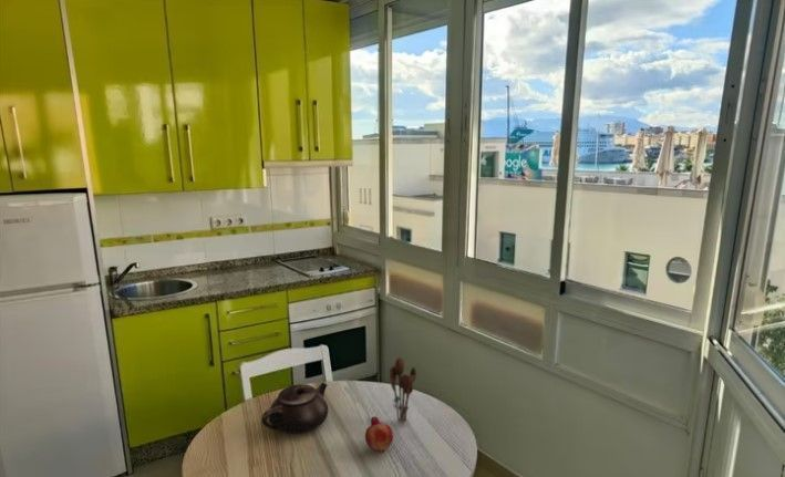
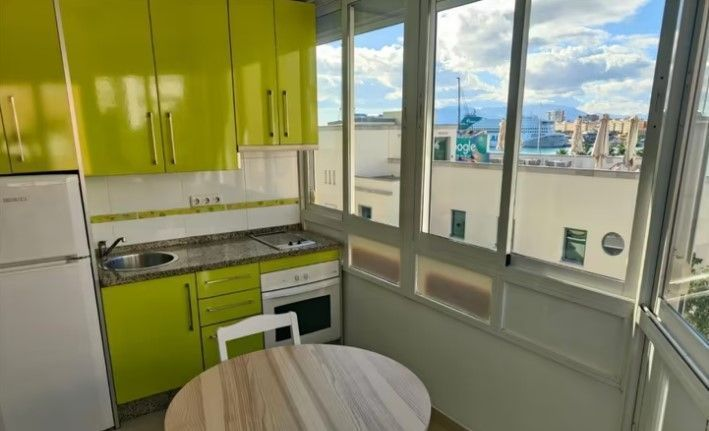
- teapot [260,382,329,435]
- fruit [364,415,394,453]
- utensil holder [389,356,417,426]
